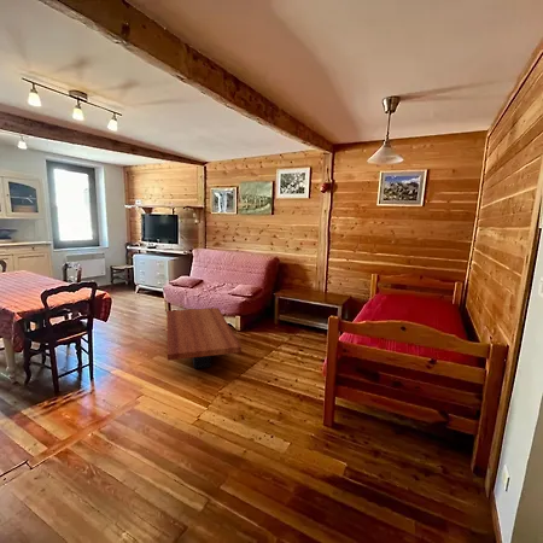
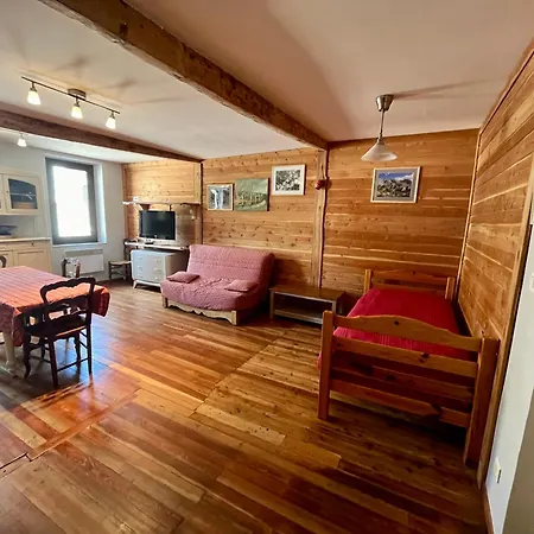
- coffee table [165,306,243,369]
